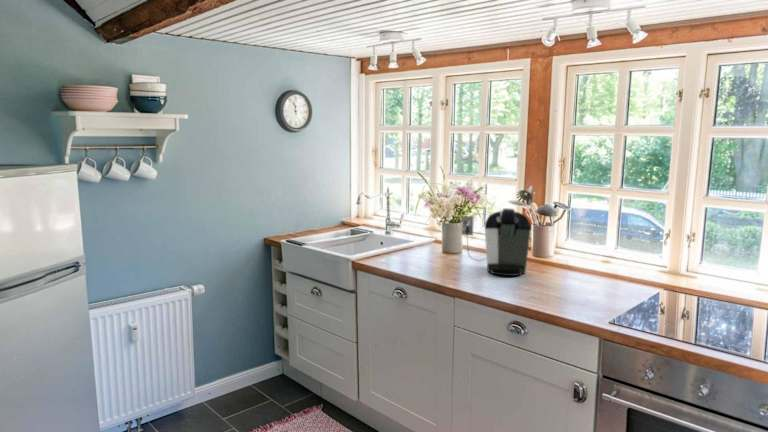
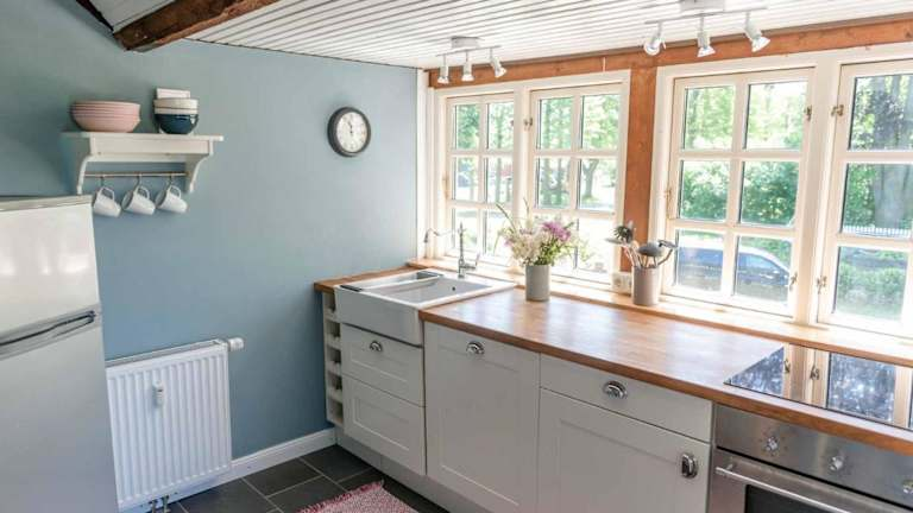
- coffee maker [460,207,532,277]
